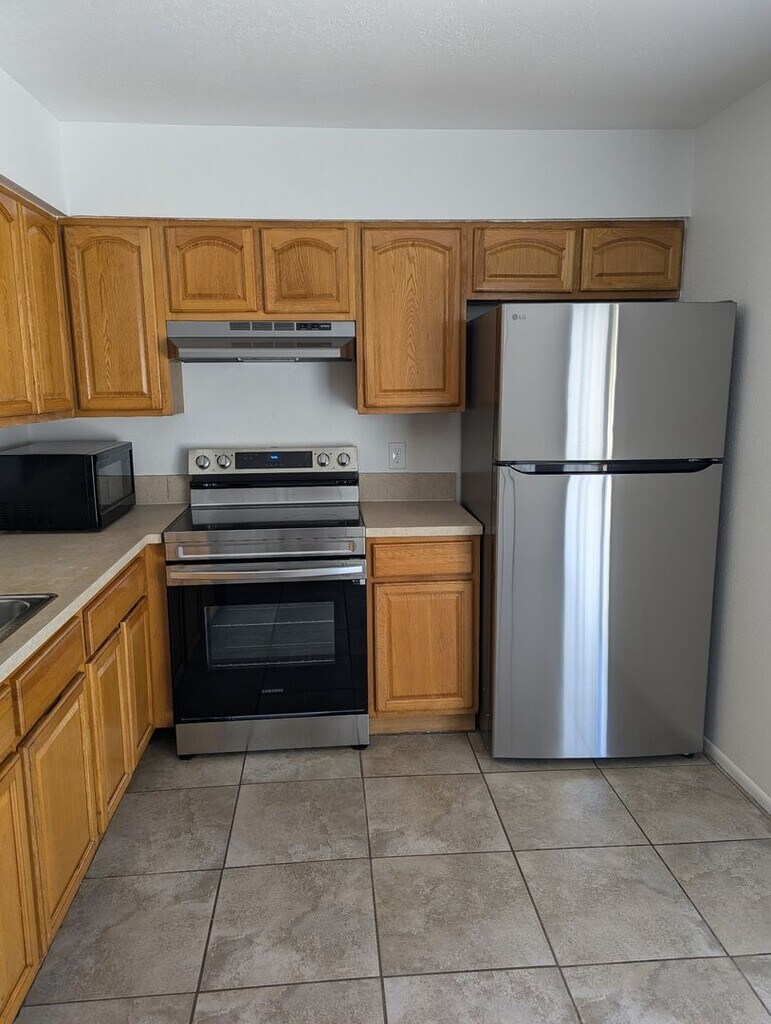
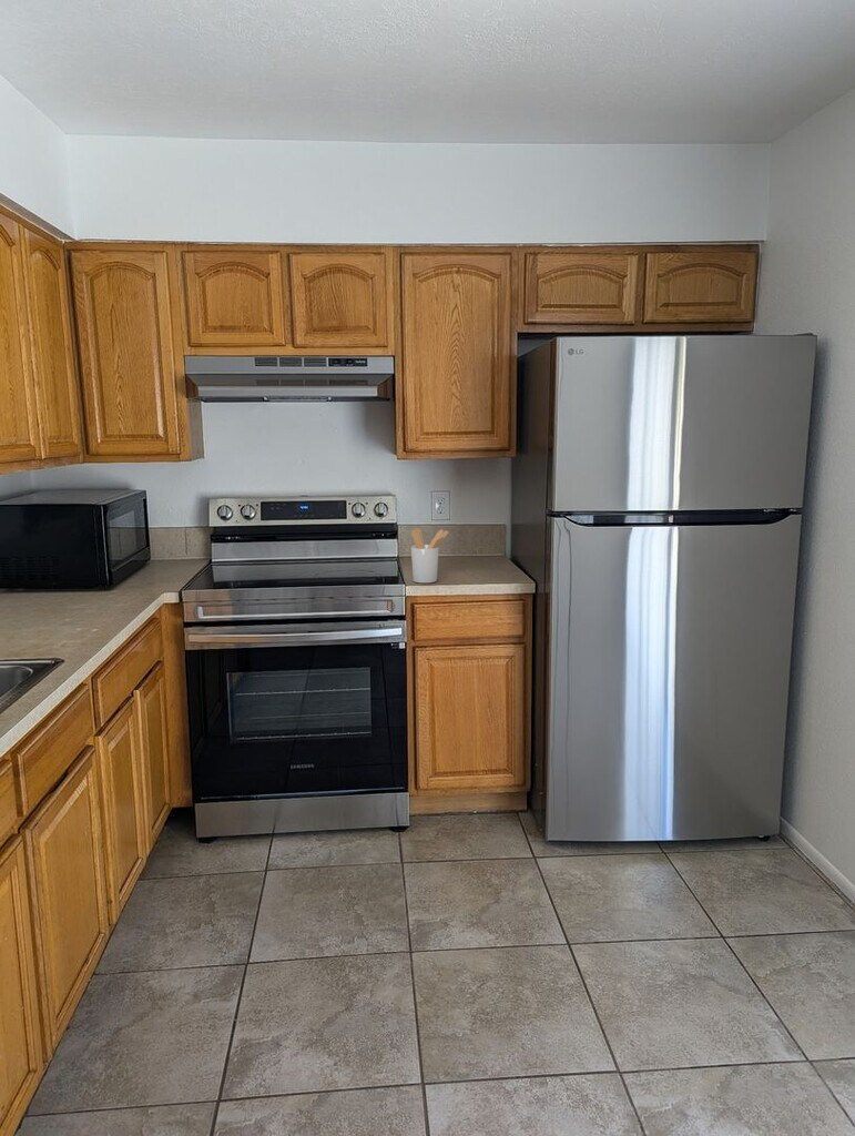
+ utensil holder [410,527,449,584]
